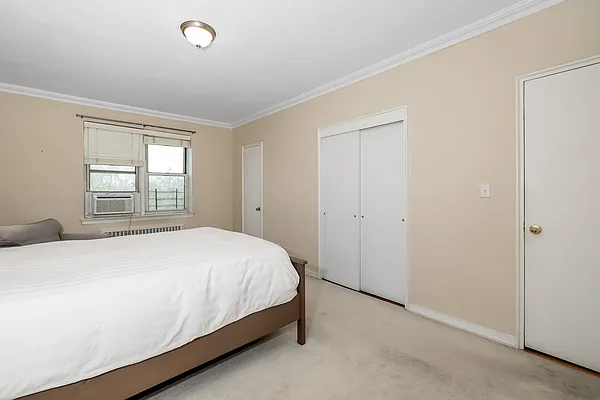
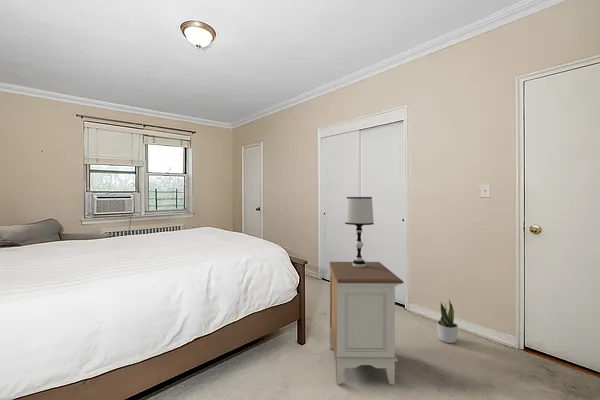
+ nightstand [329,261,404,385]
+ potted plant [436,299,459,344]
+ table lamp [344,196,375,268]
